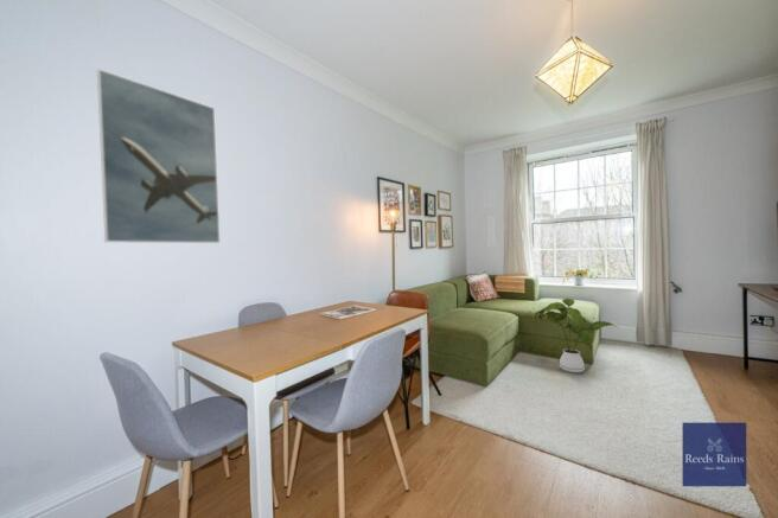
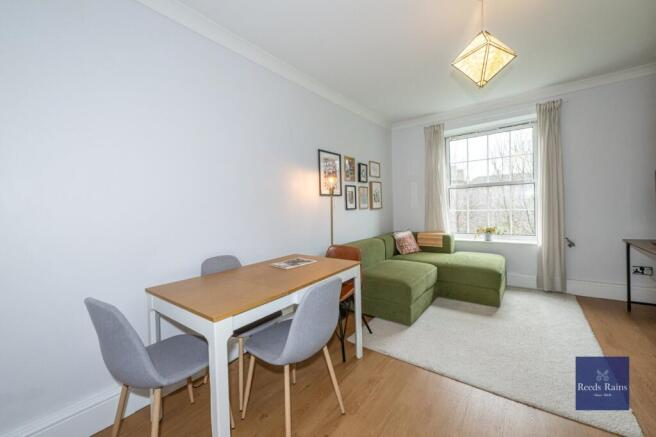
- house plant [534,298,618,373]
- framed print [96,68,221,244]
